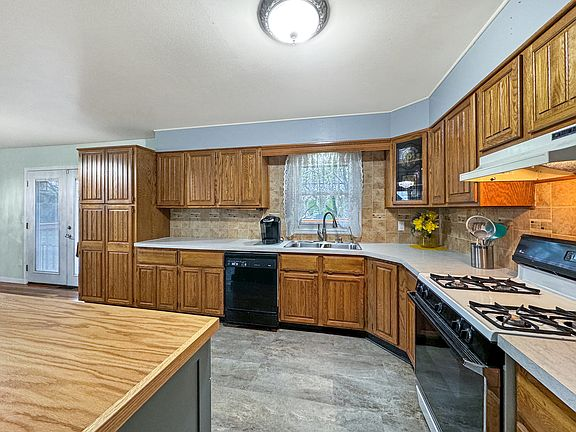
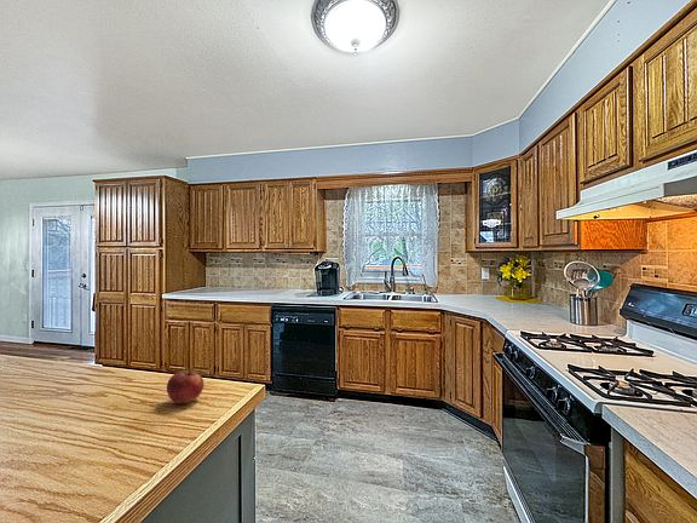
+ fruit [166,368,205,404]
